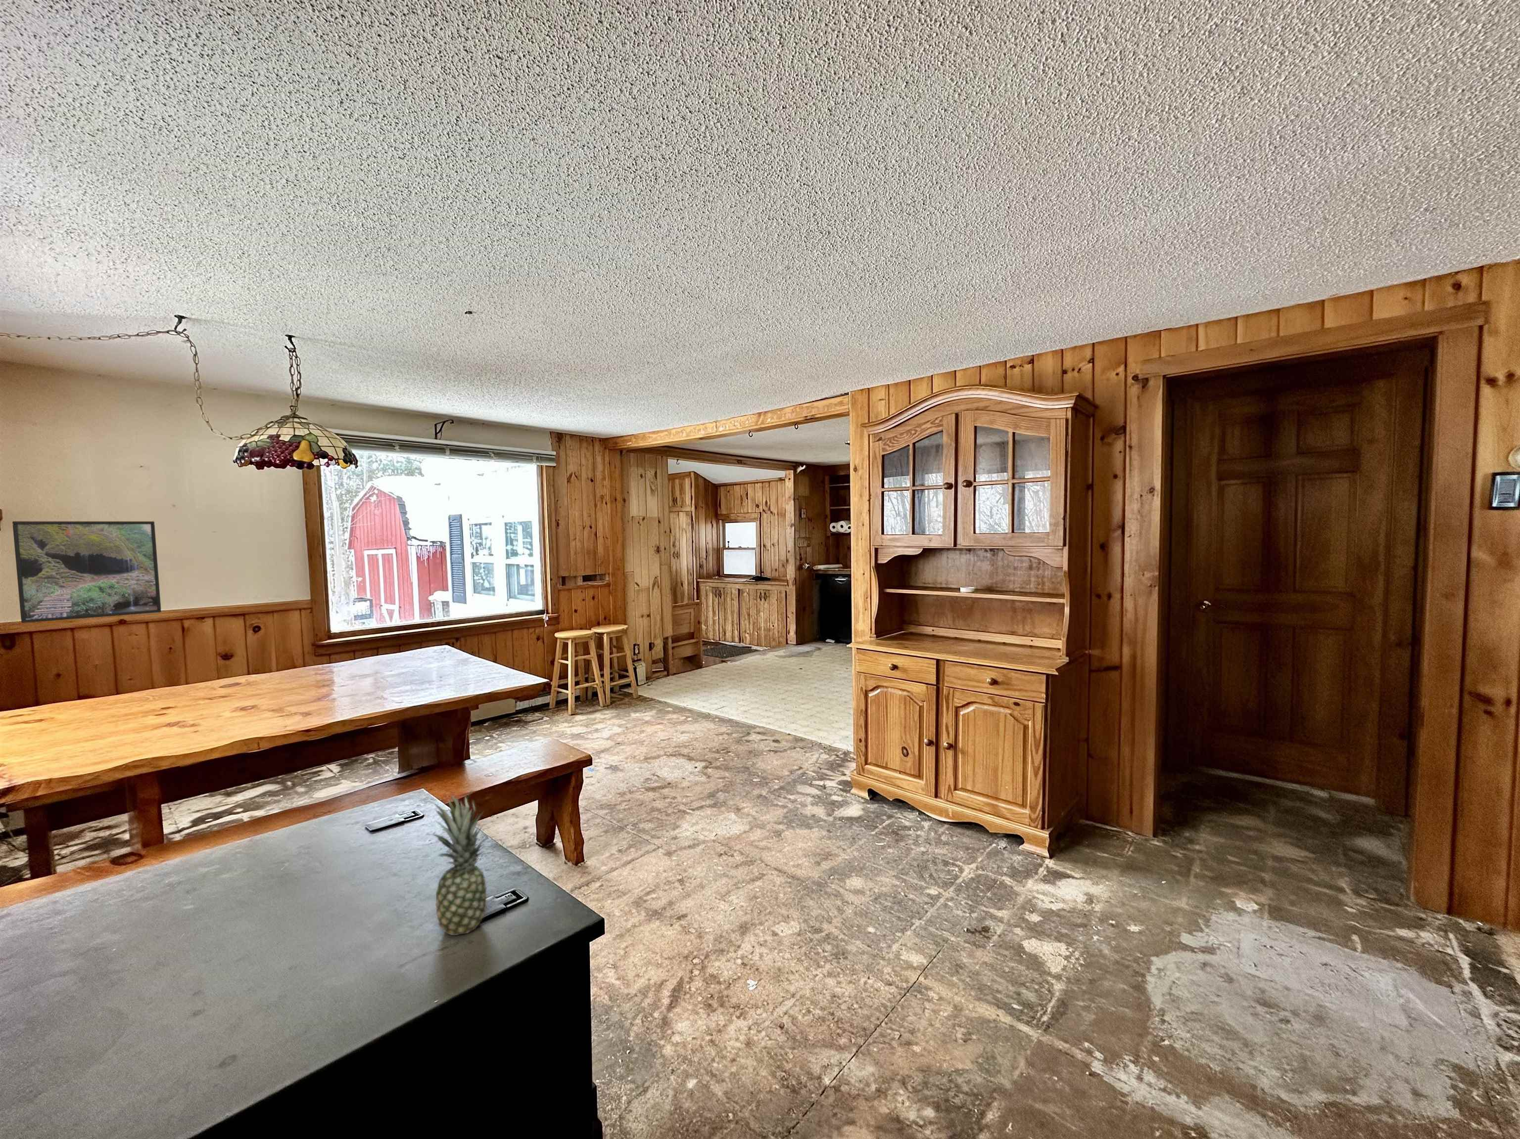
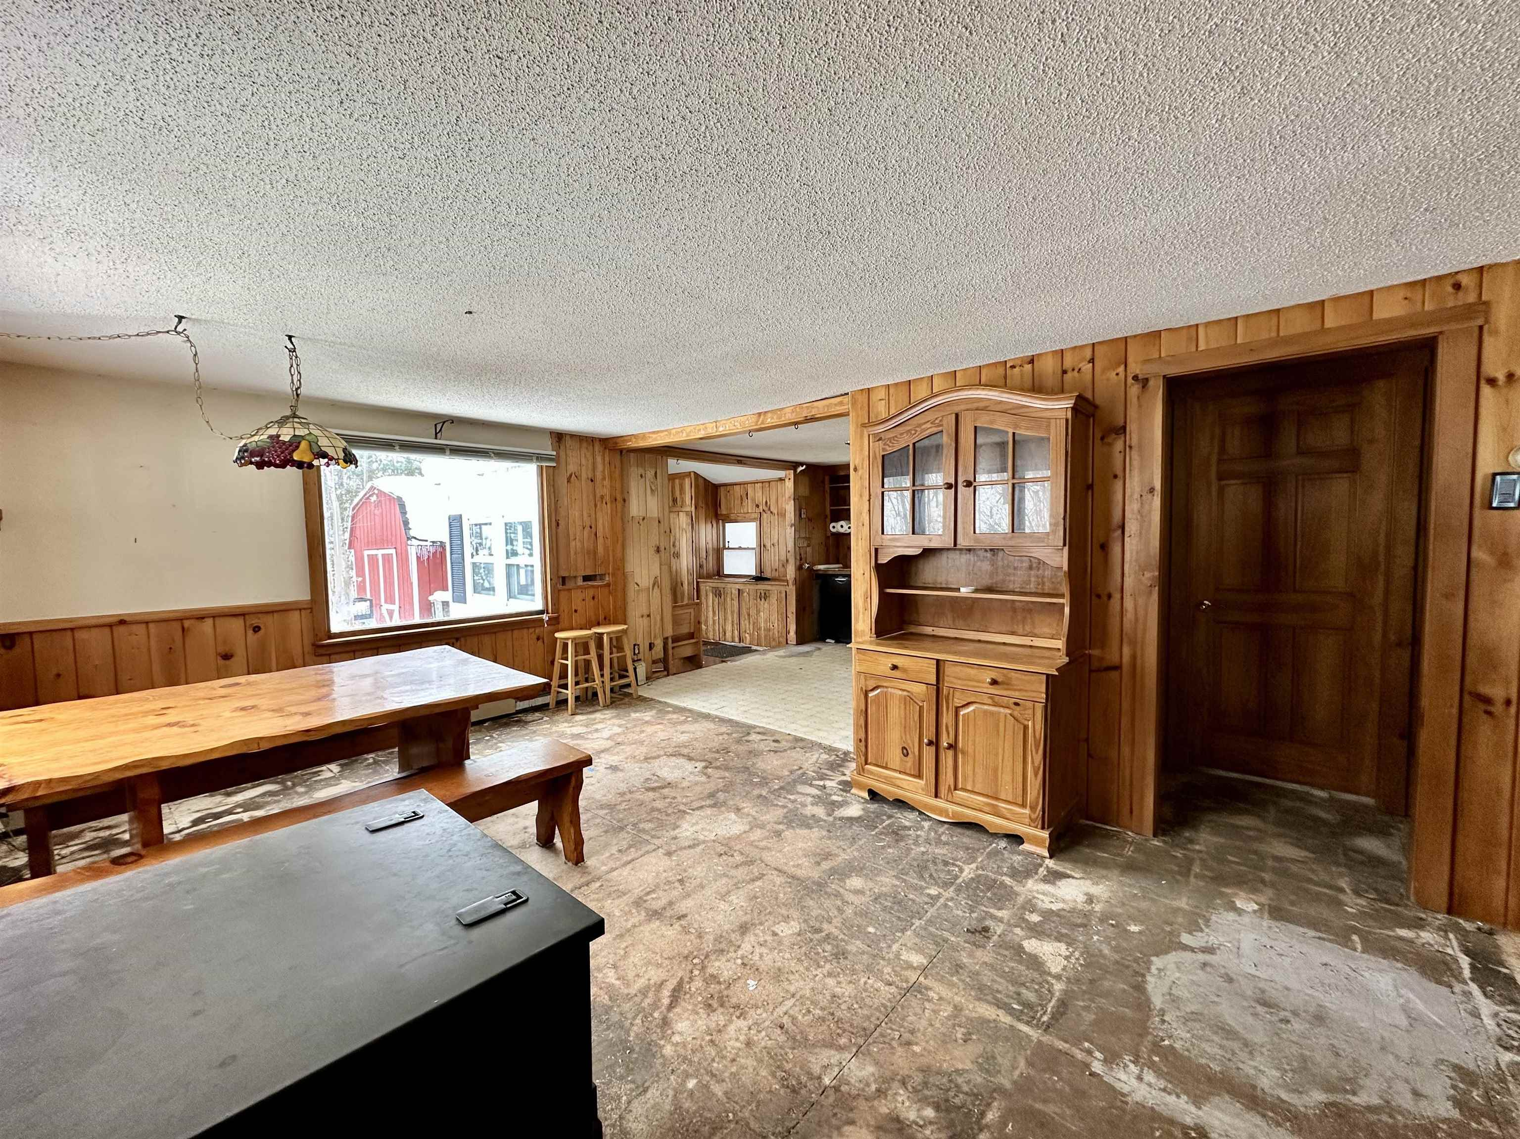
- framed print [12,520,162,623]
- fruit [428,790,490,936]
